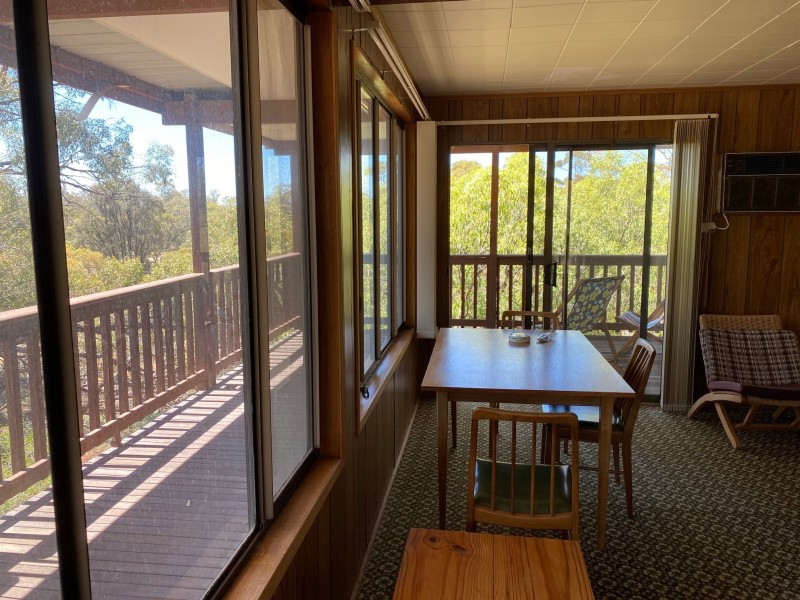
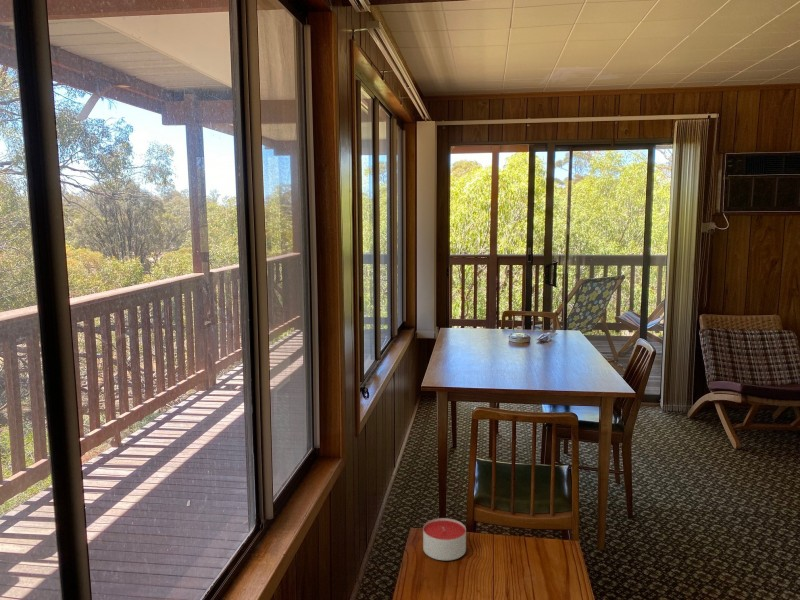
+ candle [422,517,467,561]
